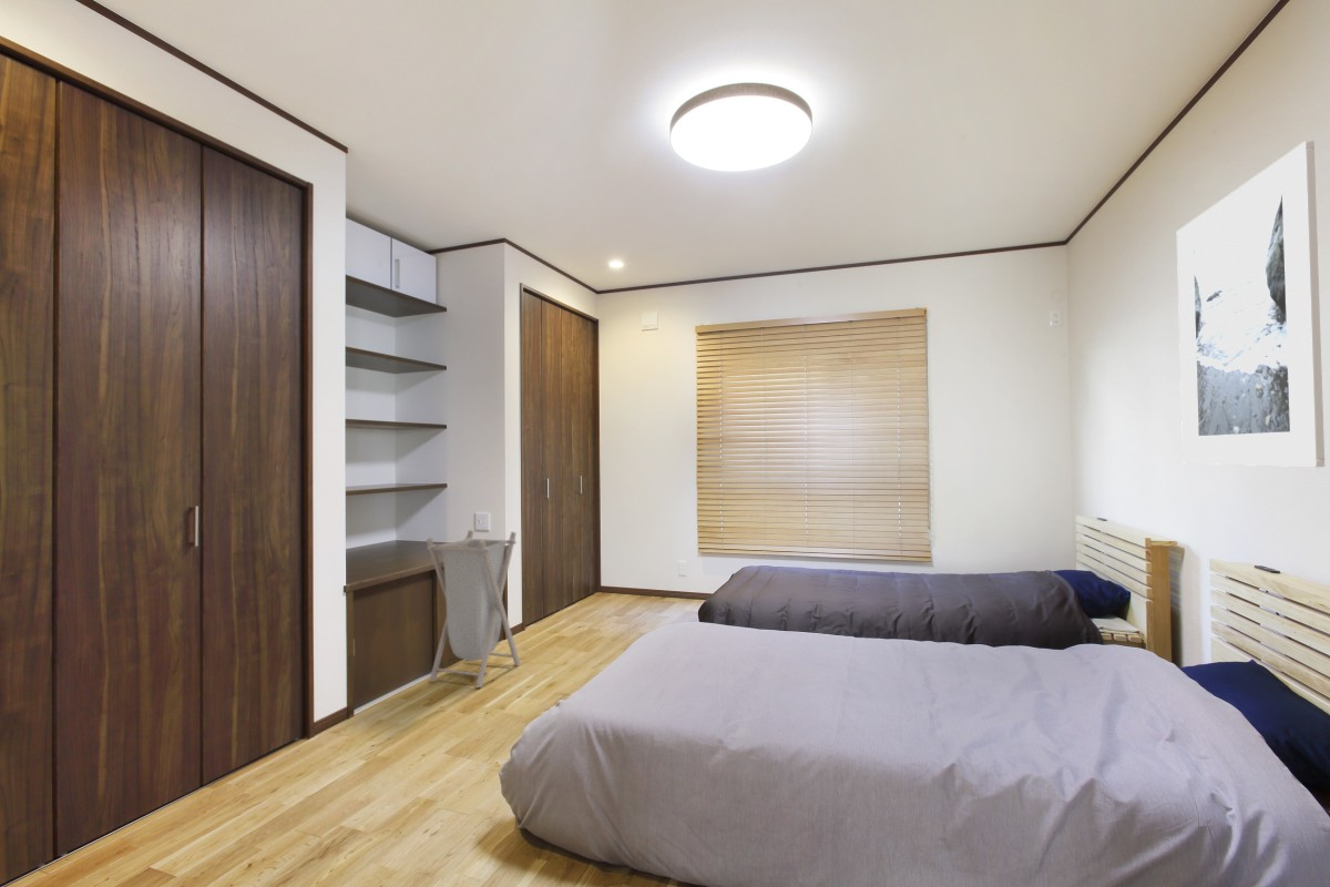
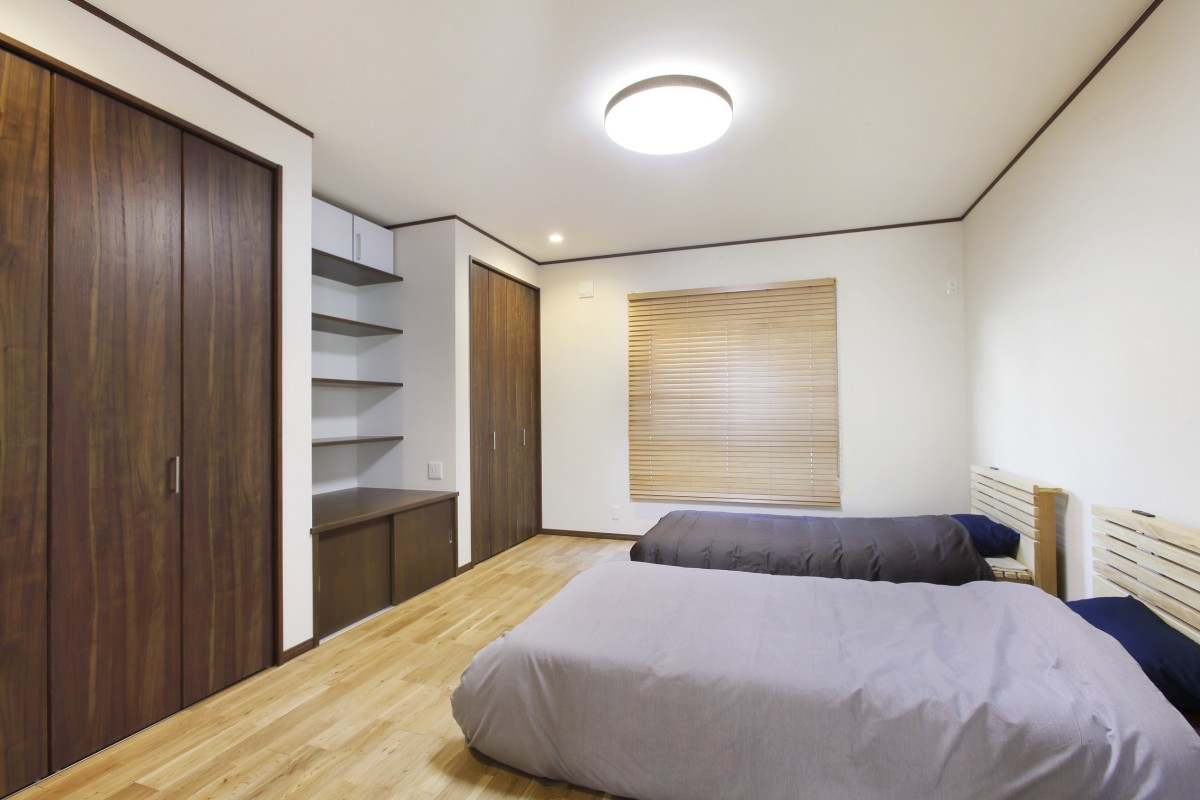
- laundry hamper [424,529,521,689]
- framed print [1176,140,1326,468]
